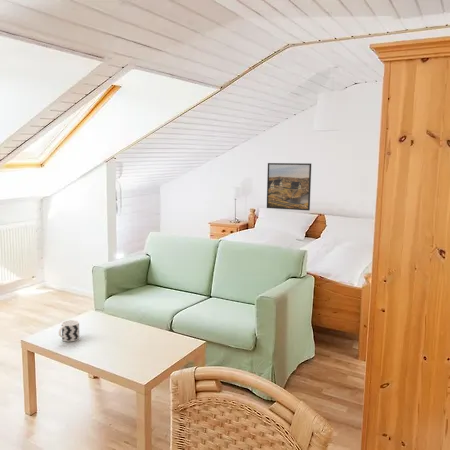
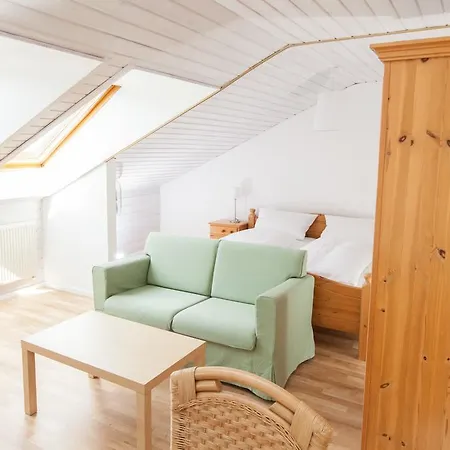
- cup [58,319,80,342]
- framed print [266,162,312,212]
